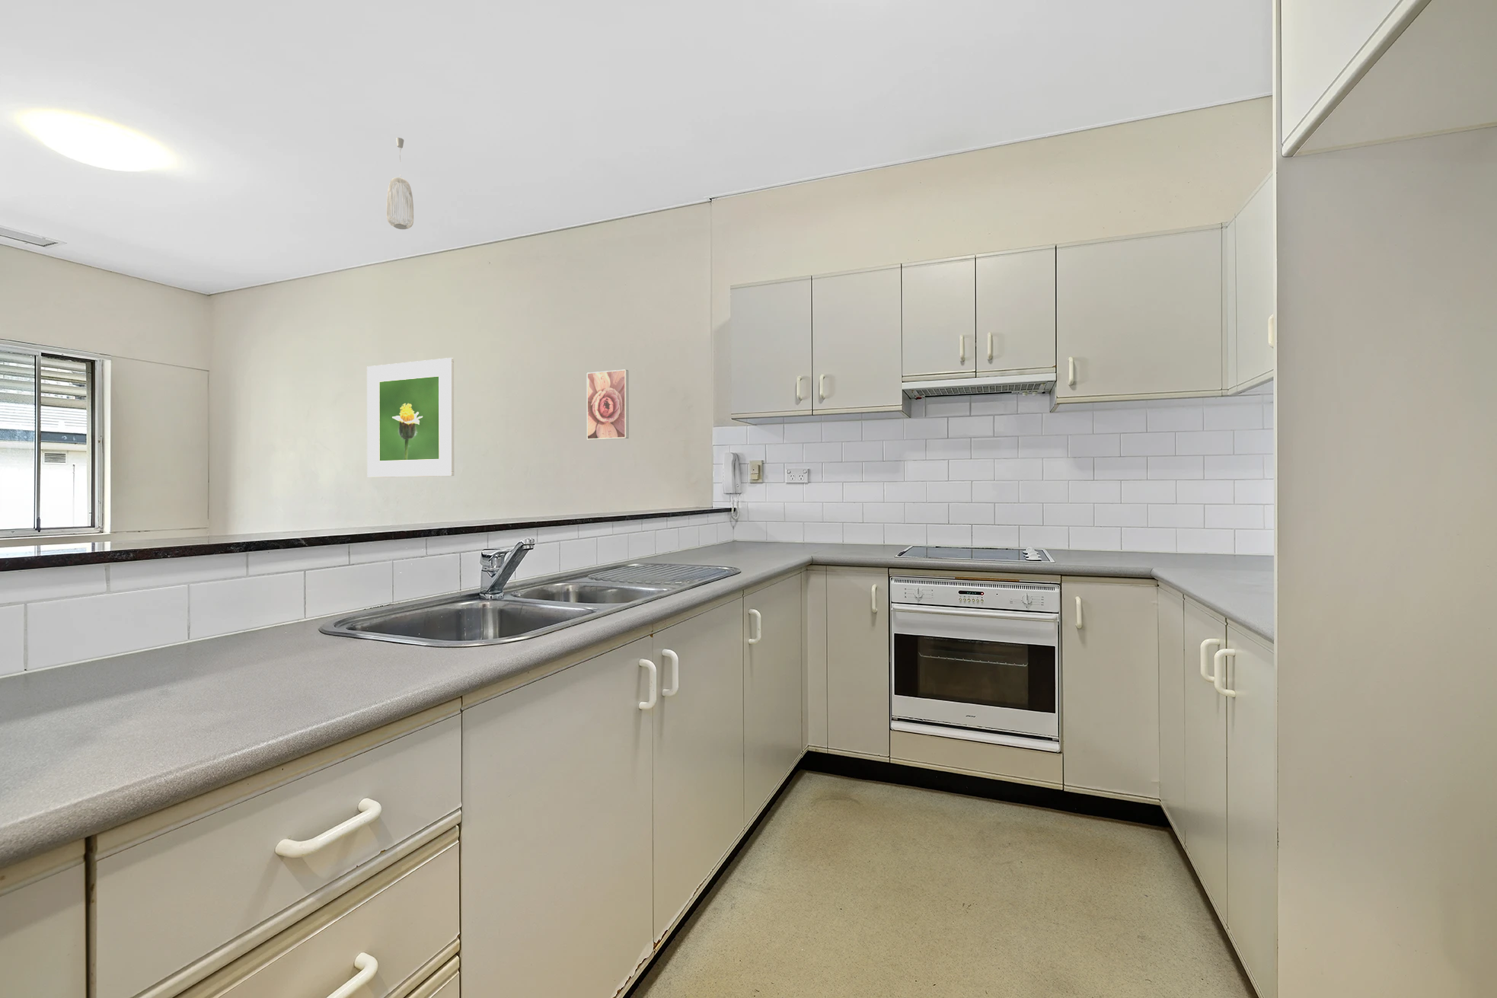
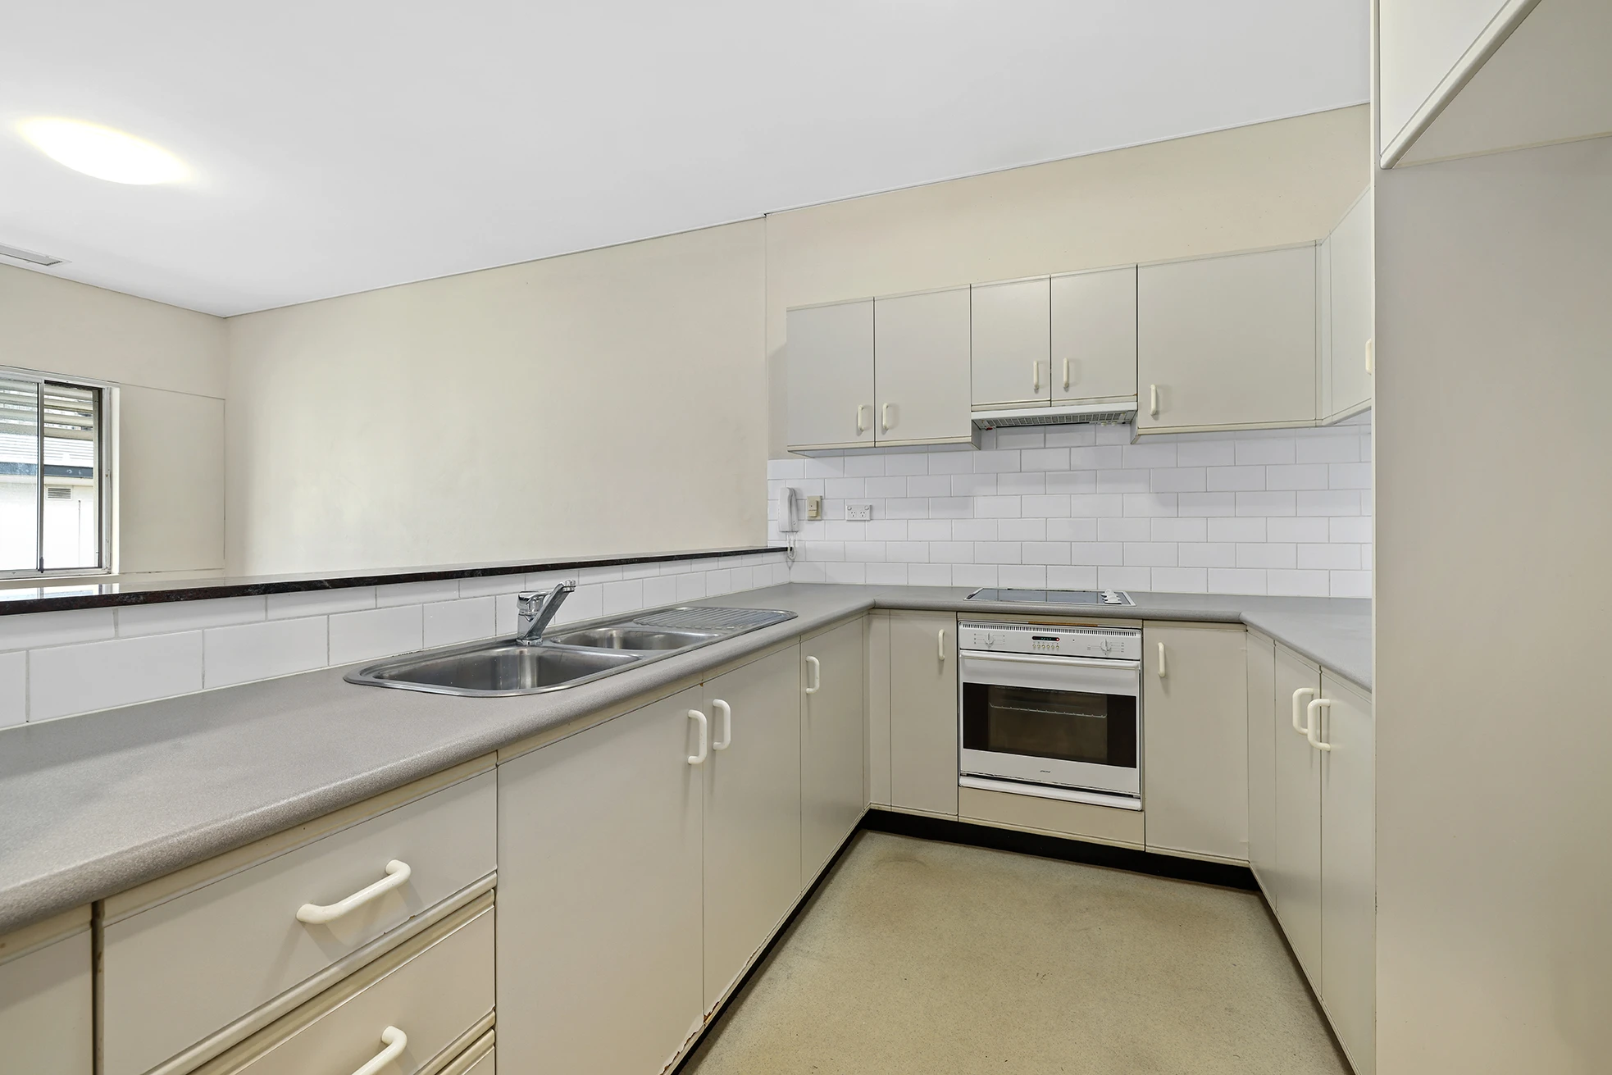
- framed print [586,369,629,441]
- pendant light [387,137,414,229]
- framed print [366,358,454,478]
